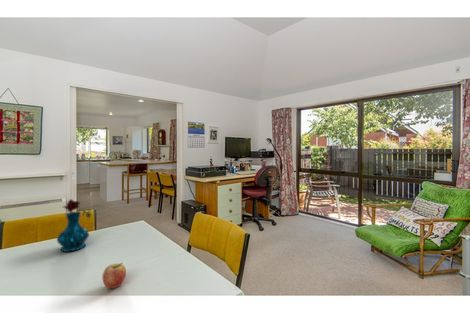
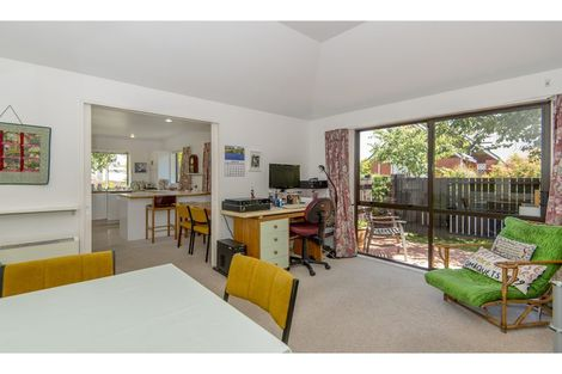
- vase [56,198,92,253]
- fruit [101,262,127,289]
